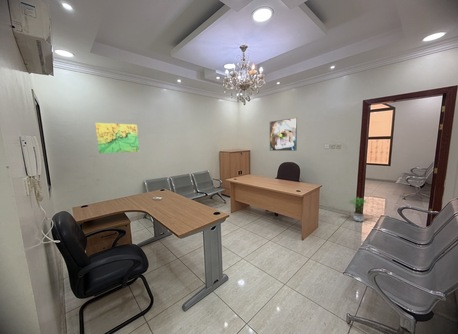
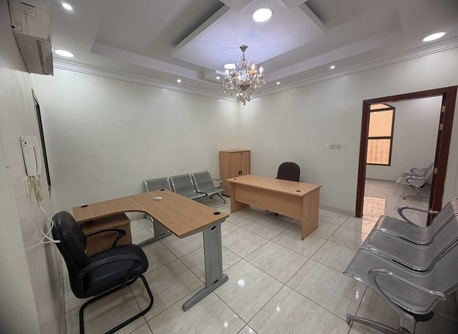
- potted plant [347,196,368,223]
- map [95,122,140,154]
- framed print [269,117,298,152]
